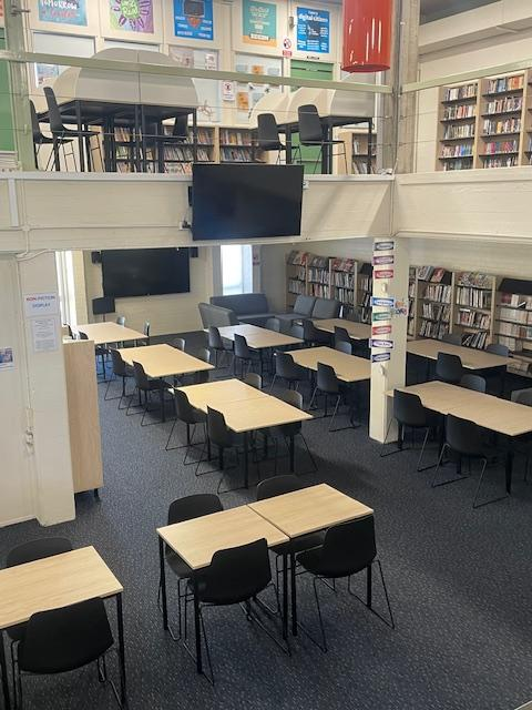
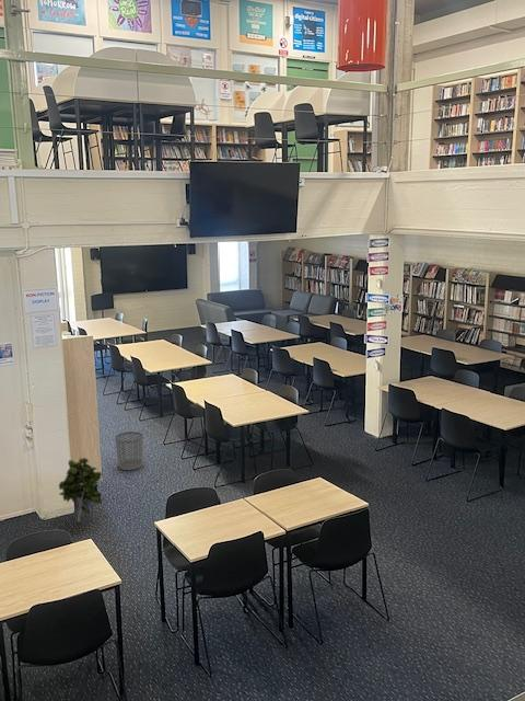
+ waste bin [114,430,144,471]
+ indoor plant [58,457,103,524]
